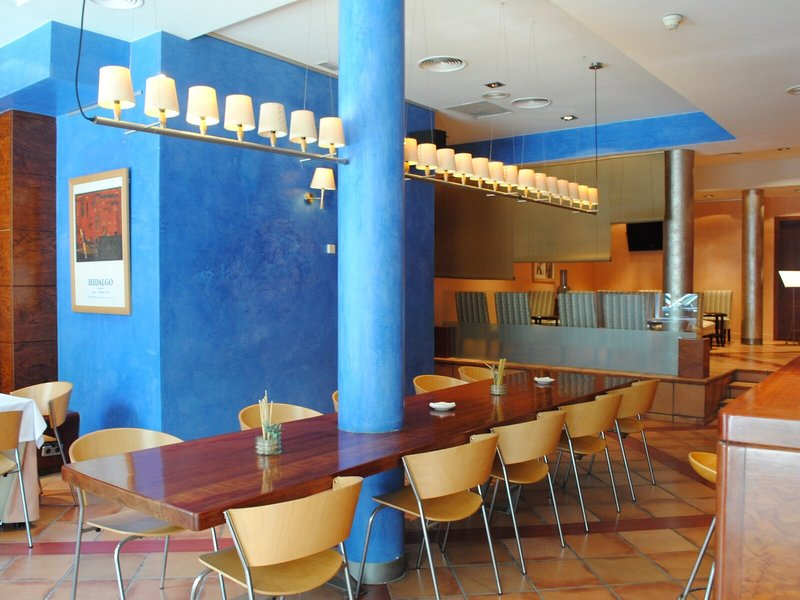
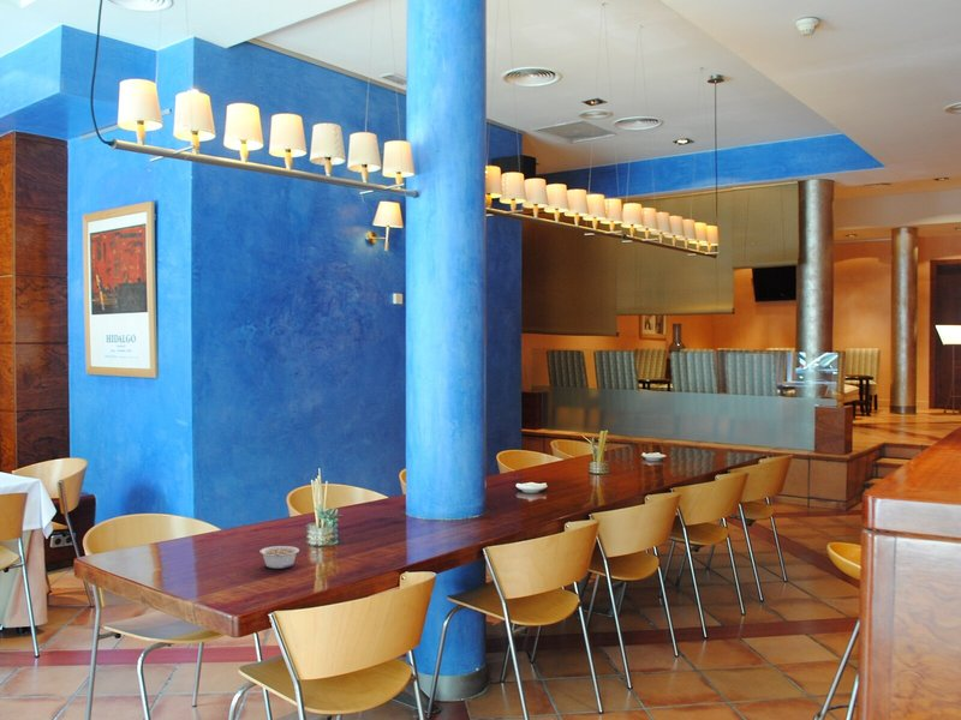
+ legume [258,545,300,570]
